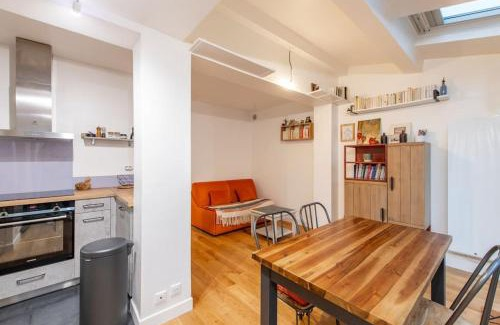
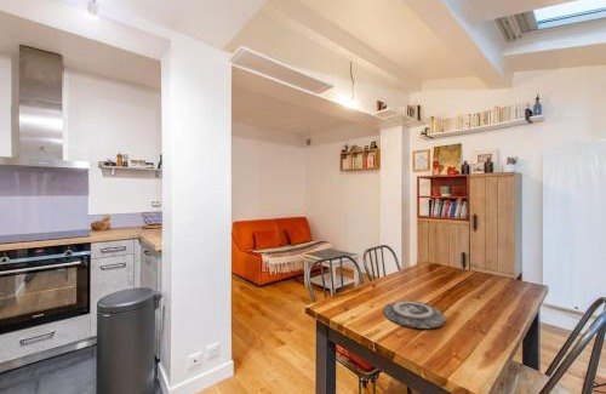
+ plate [382,299,446,330]
